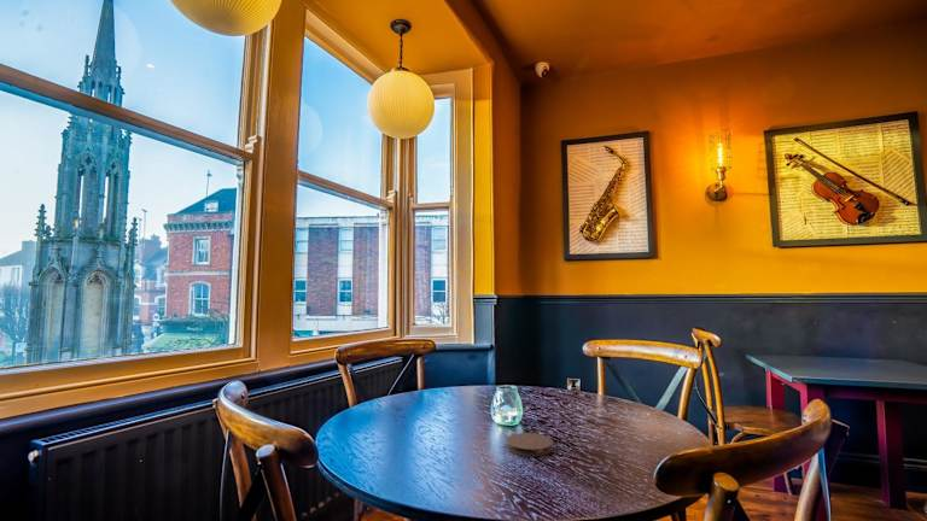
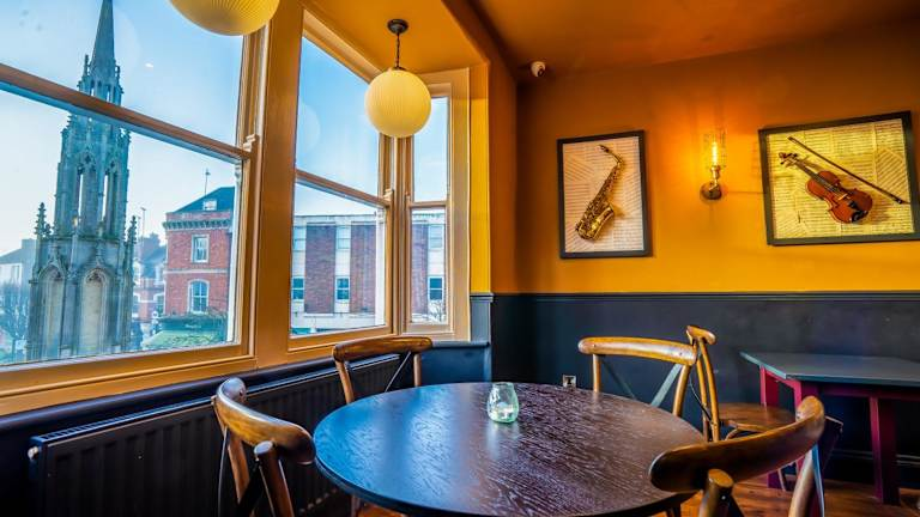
- coaster [505,432,554,457]
